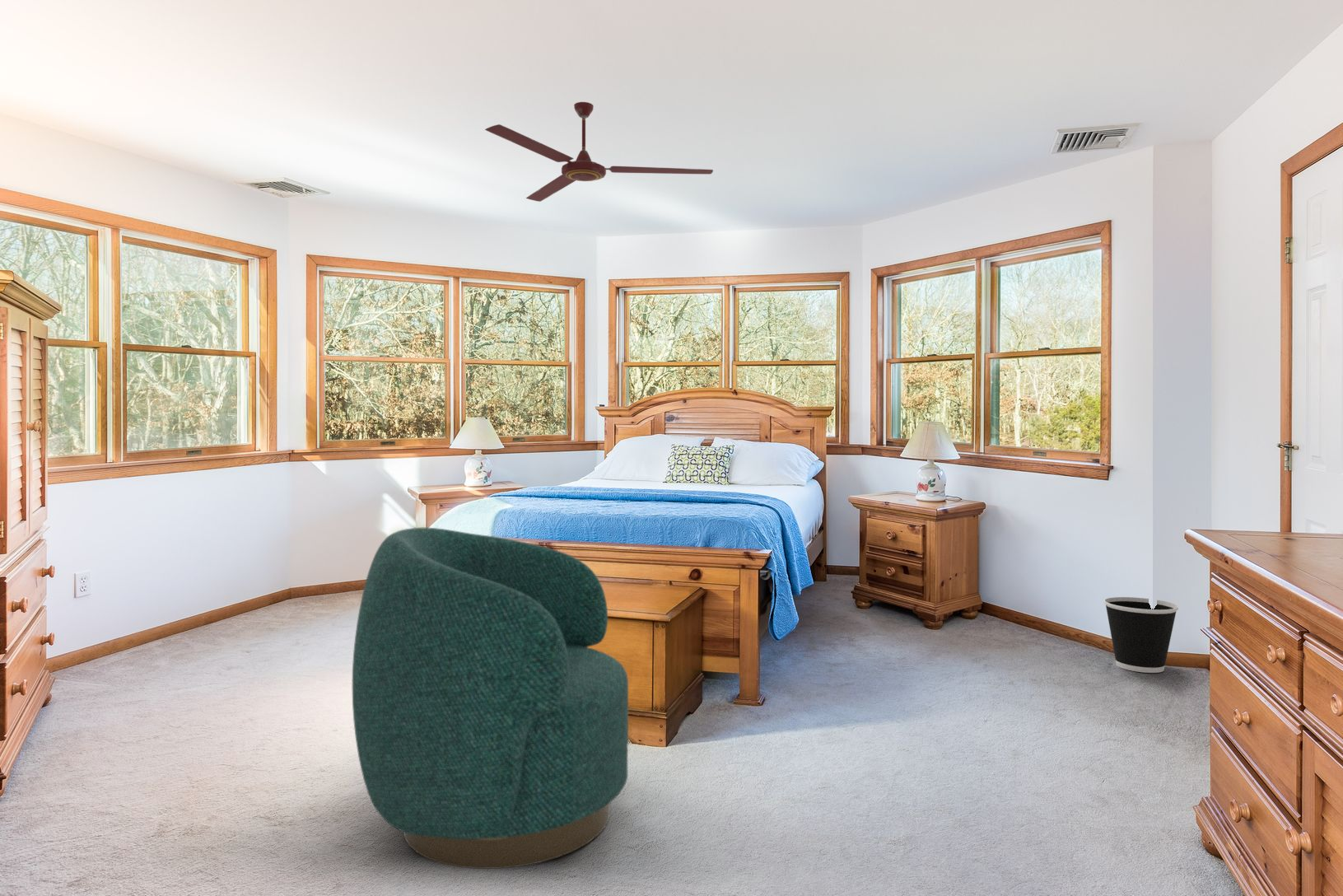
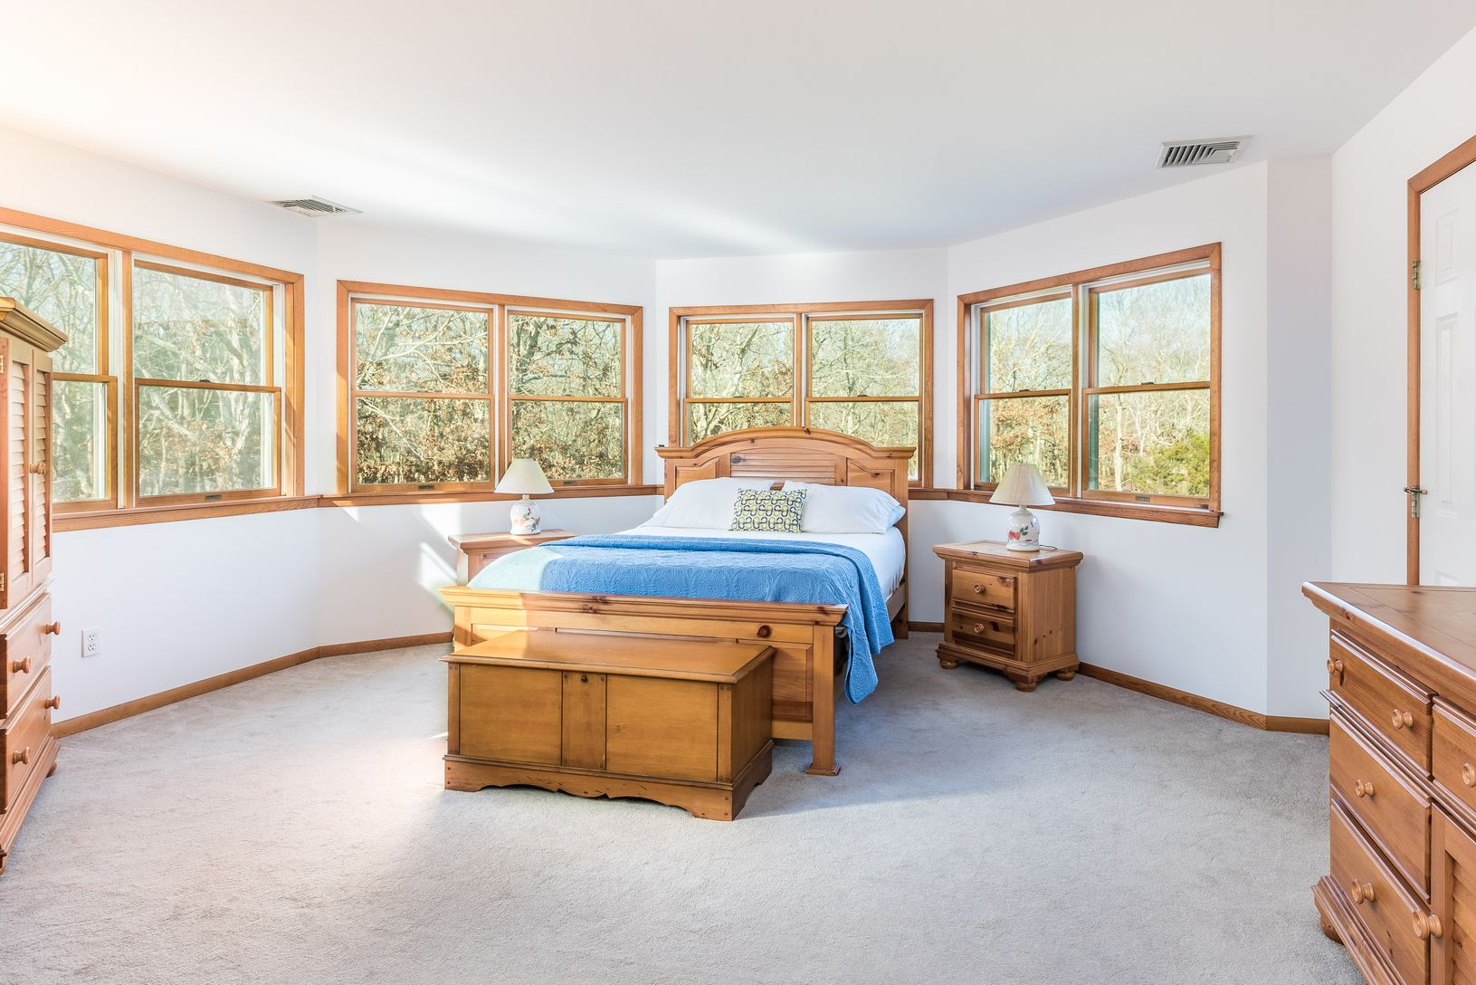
- armchair [352,527,629,870]
- ceiling fan [484,101,714,203]
- wastebasket [1103,596,1179,674]
